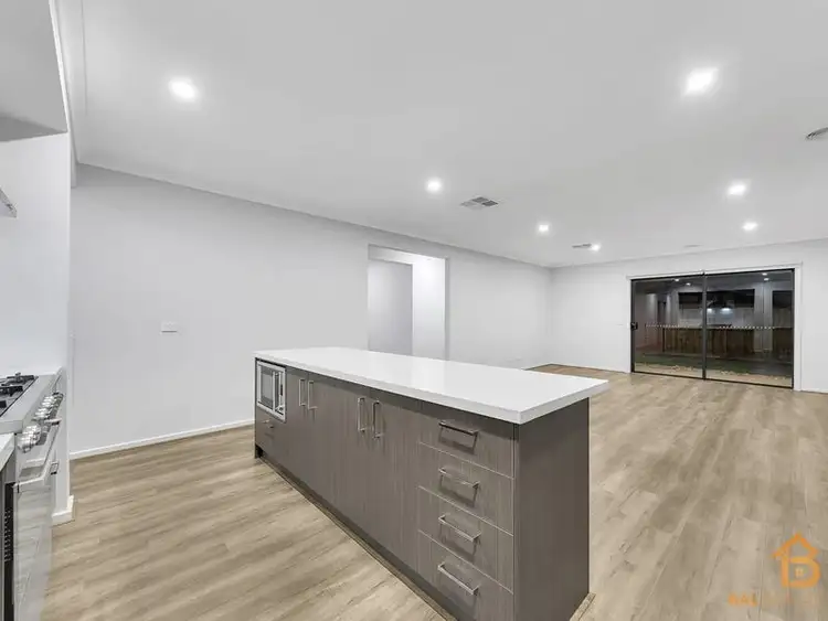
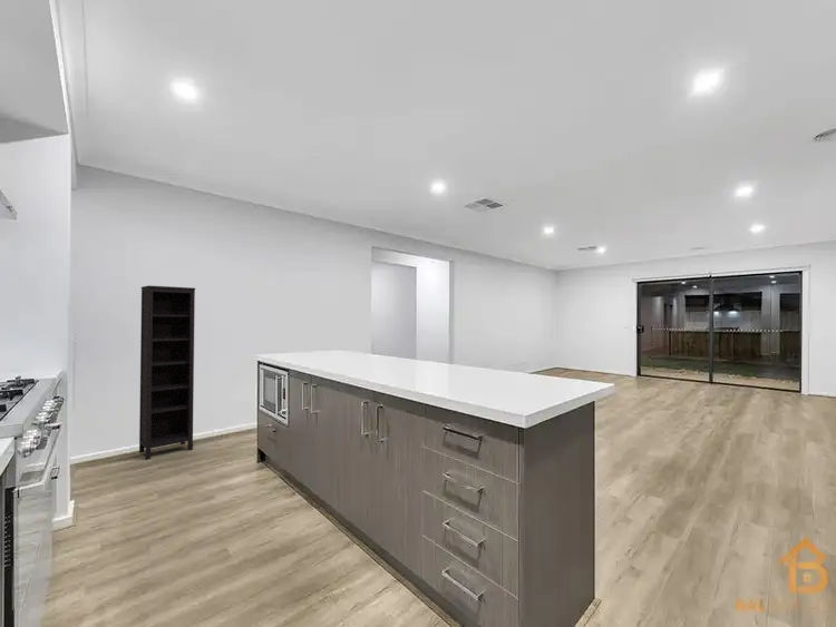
+ bookcase [138,285,196,460]
